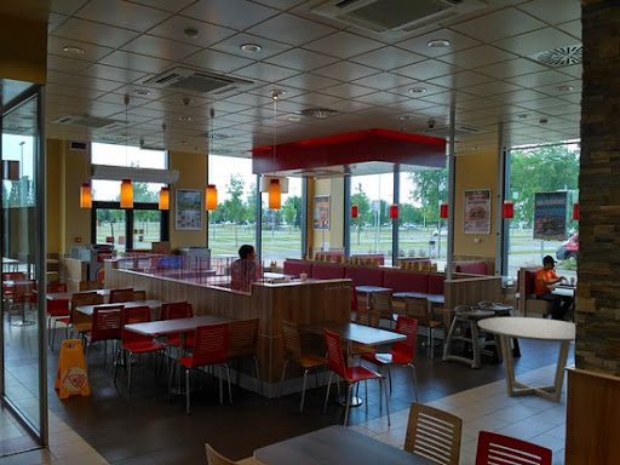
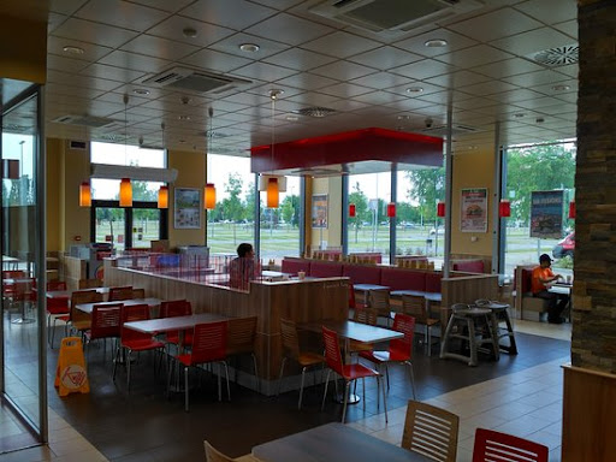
- dining table [477,316,576,403]
